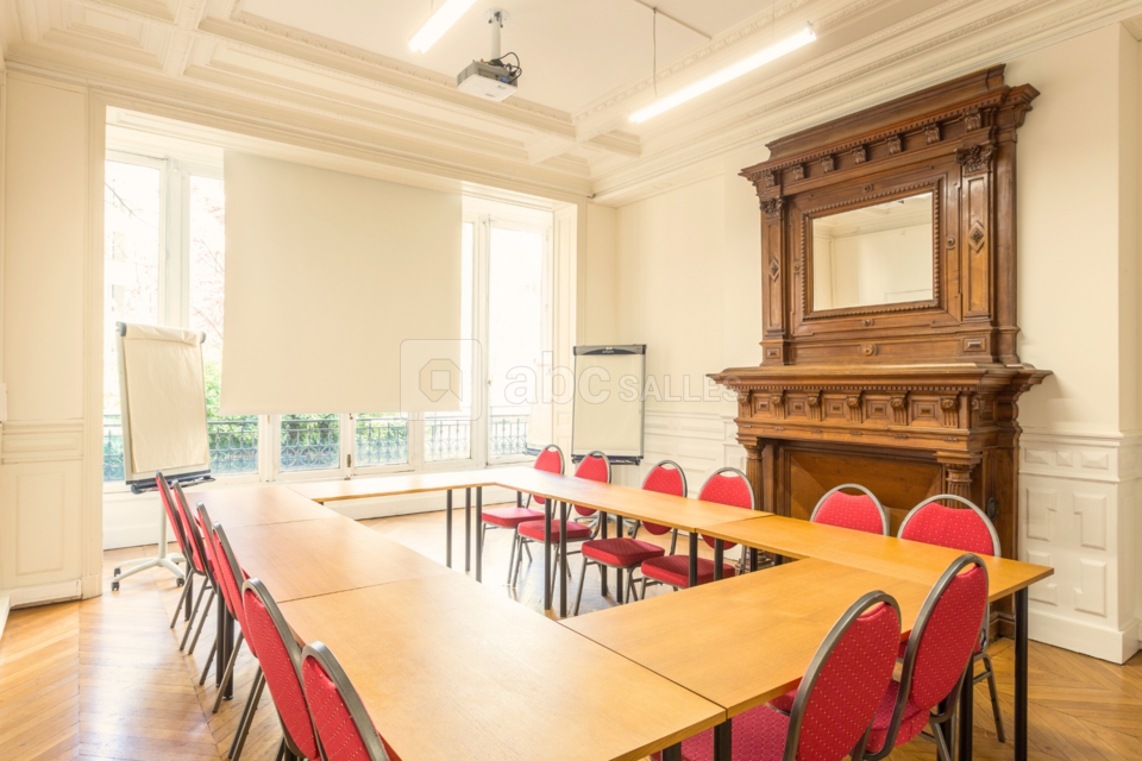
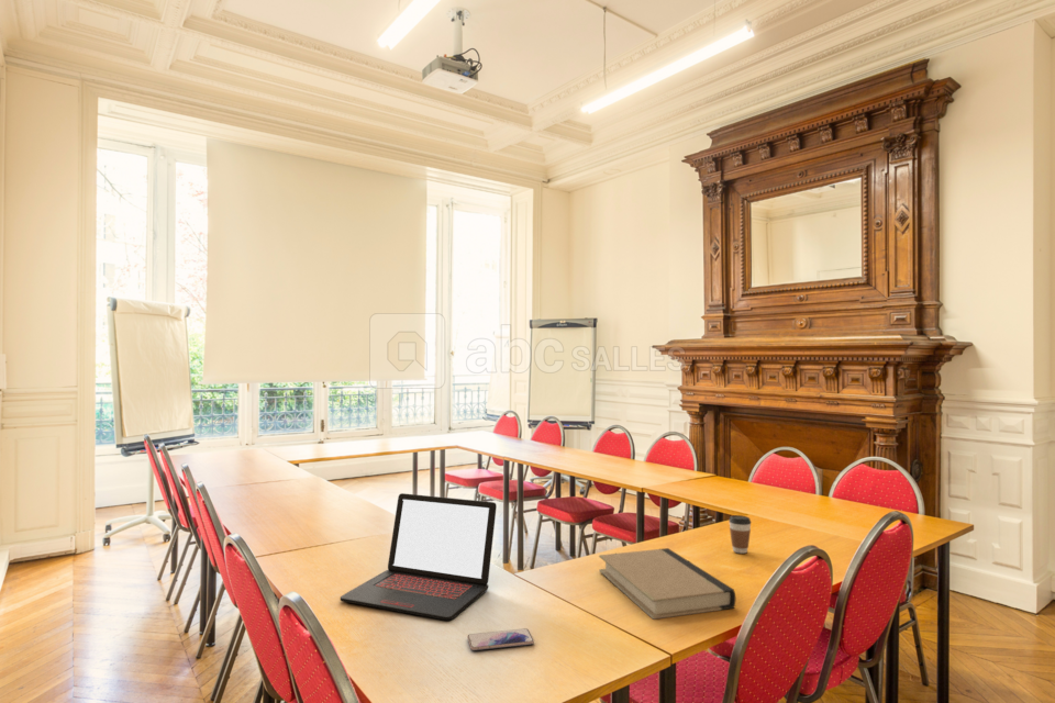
+ coffee cup [728,514,753,555]
+ smartphone [466,627,535,651]
+ book [598,547,736,621]
+ laptop [340,492,498,622]
